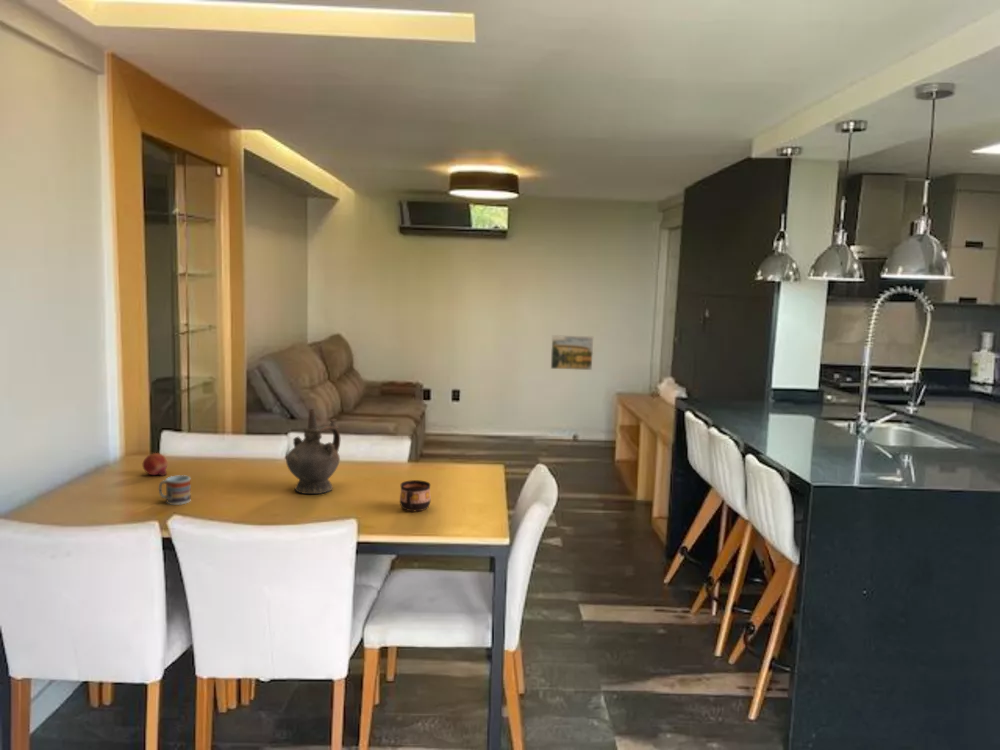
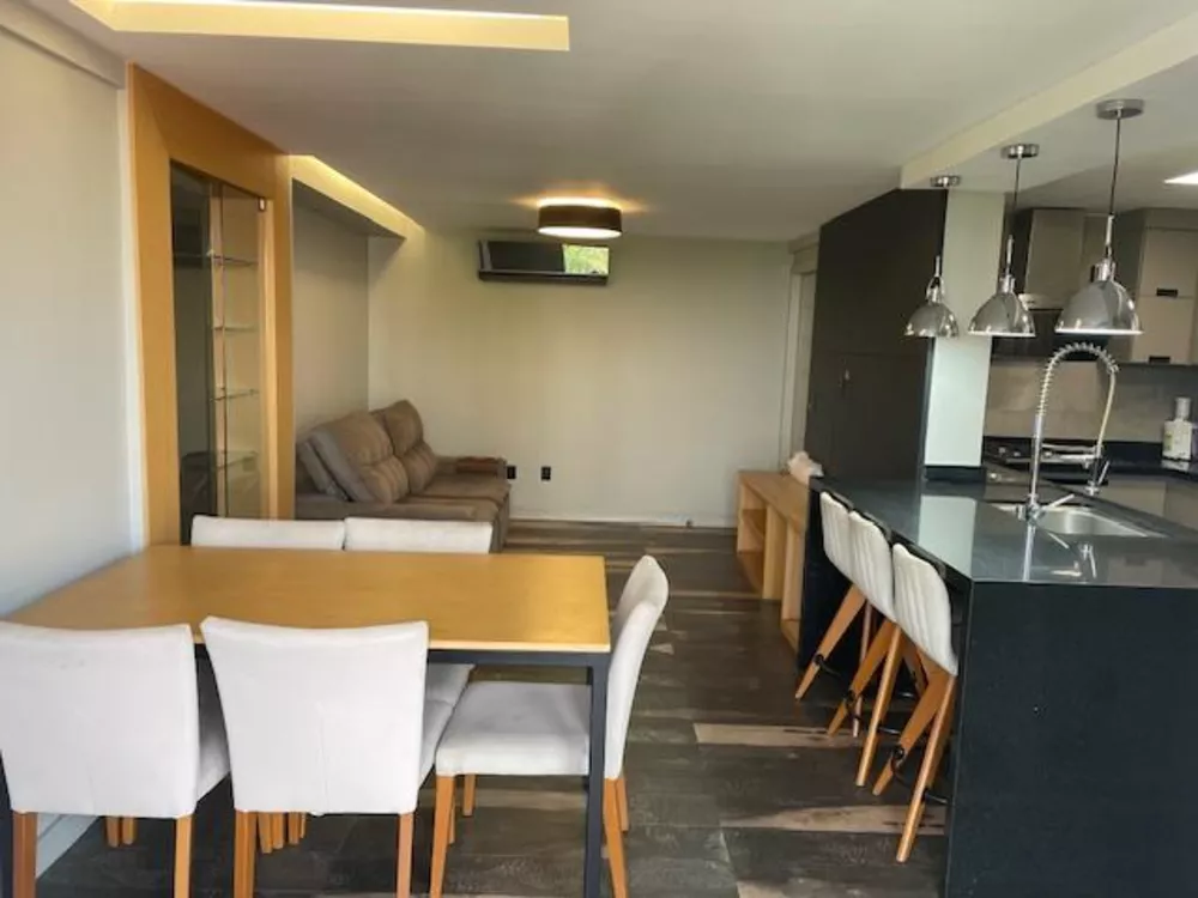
- cup [399,479,431,512]
- cup [158,474,192,506]
- ceremonial vessel [285,408,341,495]
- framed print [550,334,594,371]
- fruit [142,452,169,477]
